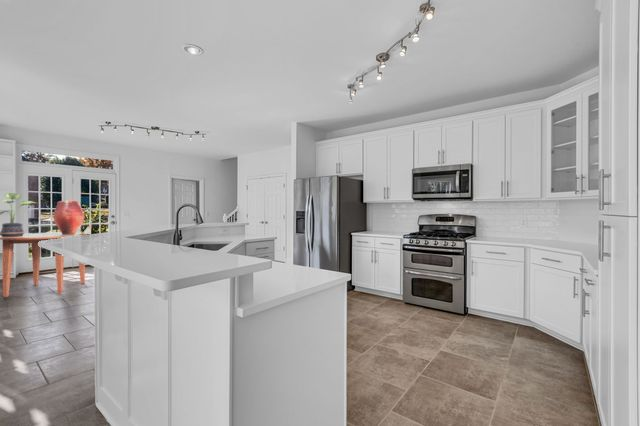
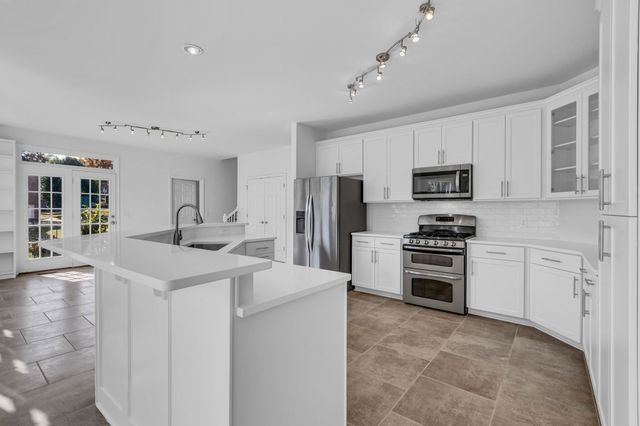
- ceramic pot [52,199,92,236]
- dining table [0,231,91,298]
- potted plant [0,192,40,237]
